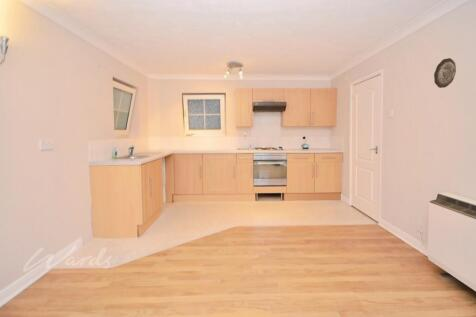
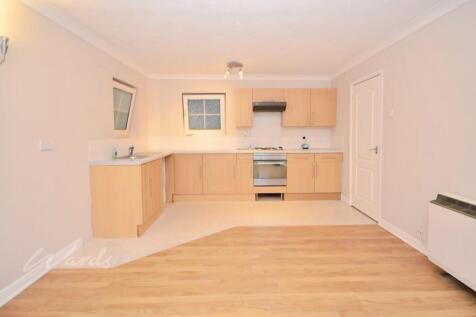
- decorative plate [433,57,457,89]
